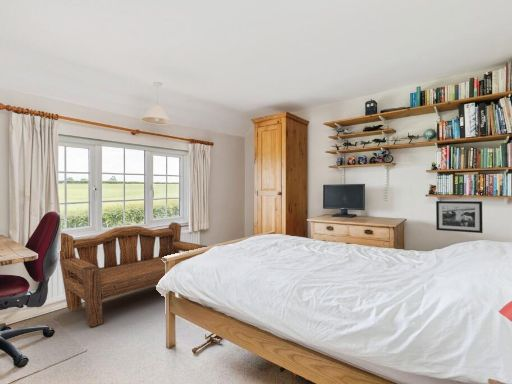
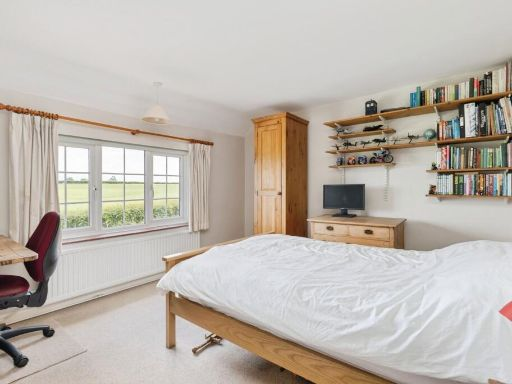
- picture frame [435,200,483,234]
- bench [59,221,208,328]
